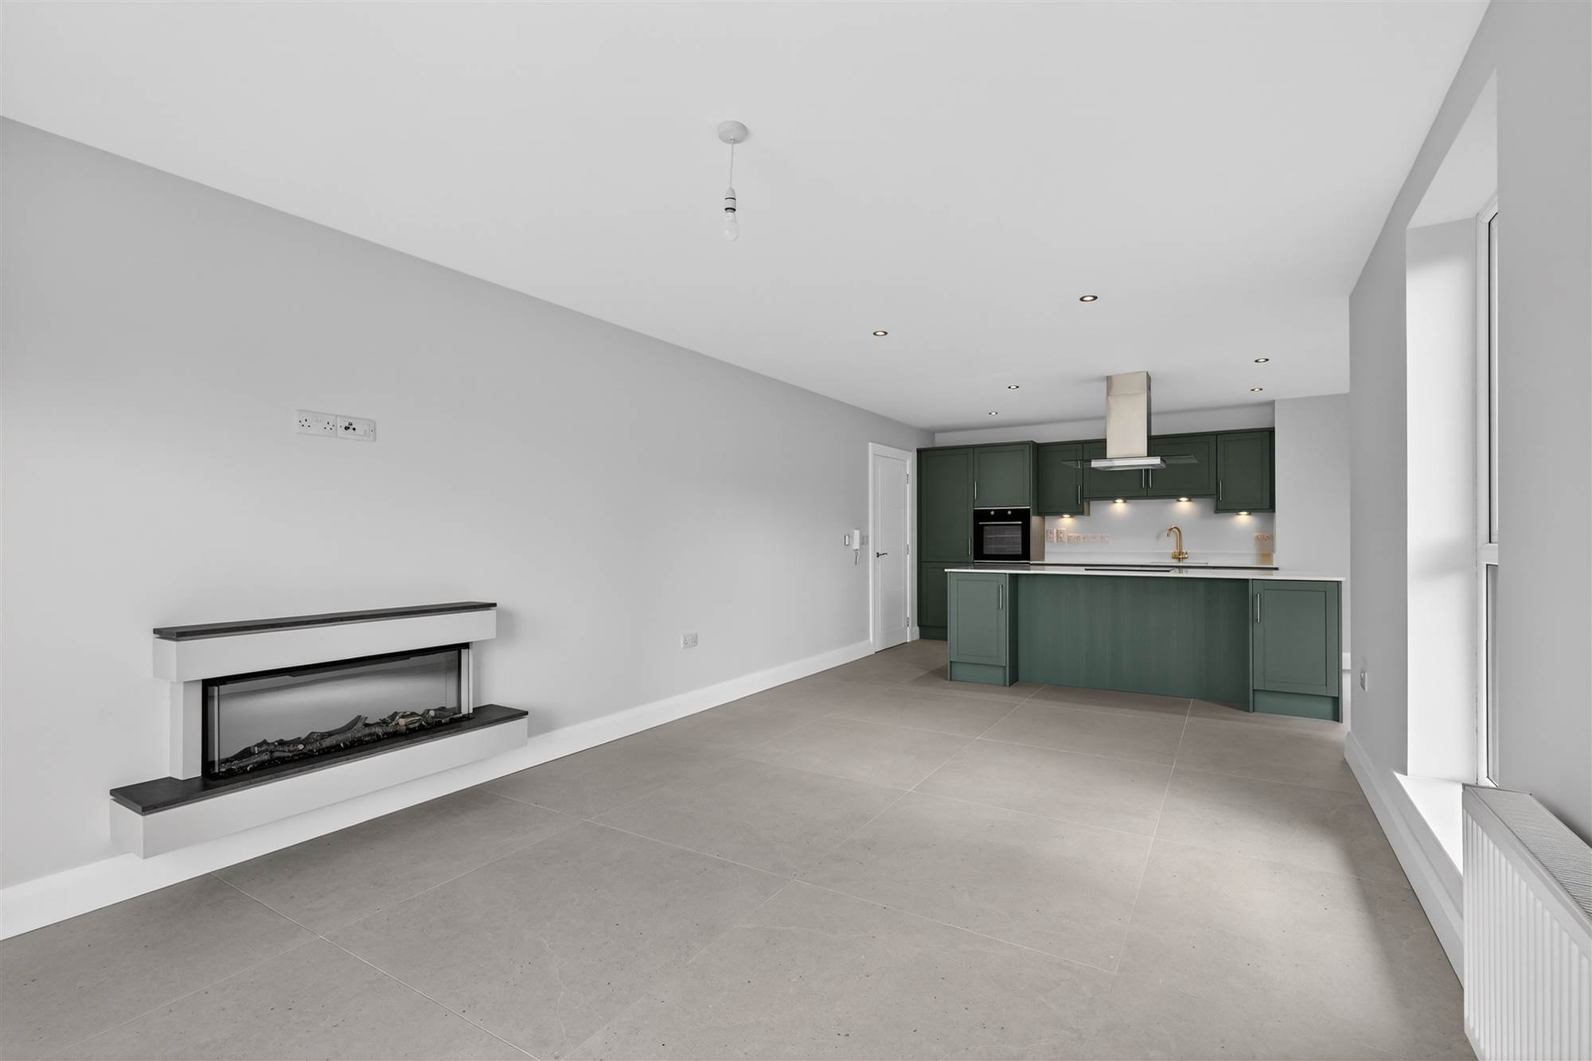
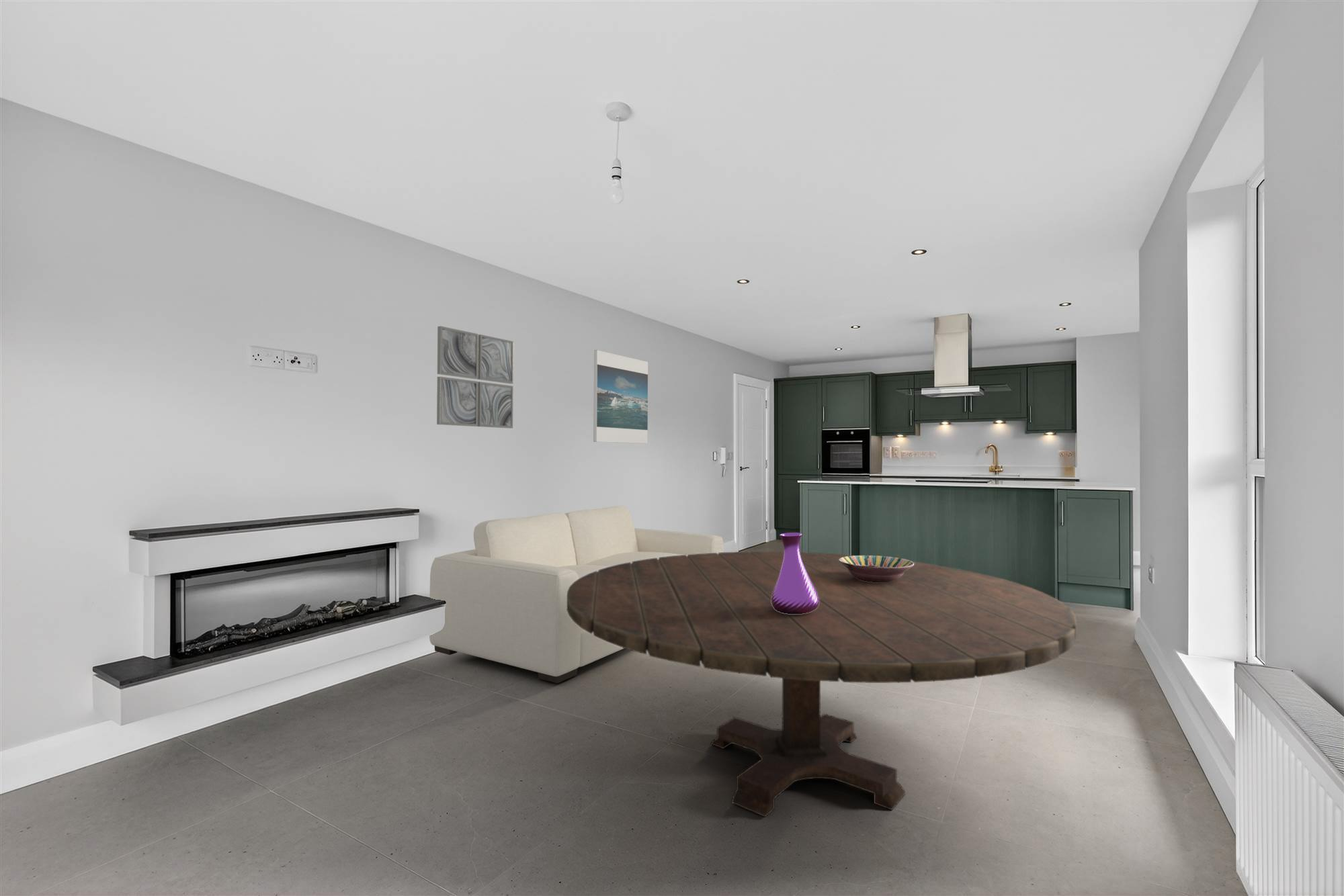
+ serving bowl [839,555,914,582]
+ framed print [593,349,649,444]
+ wall art [436,325,514,429]
+ dining table [566,551,1077,818]
+ vase [771,532,819,614]
+ sofa [429,505,725,684]
